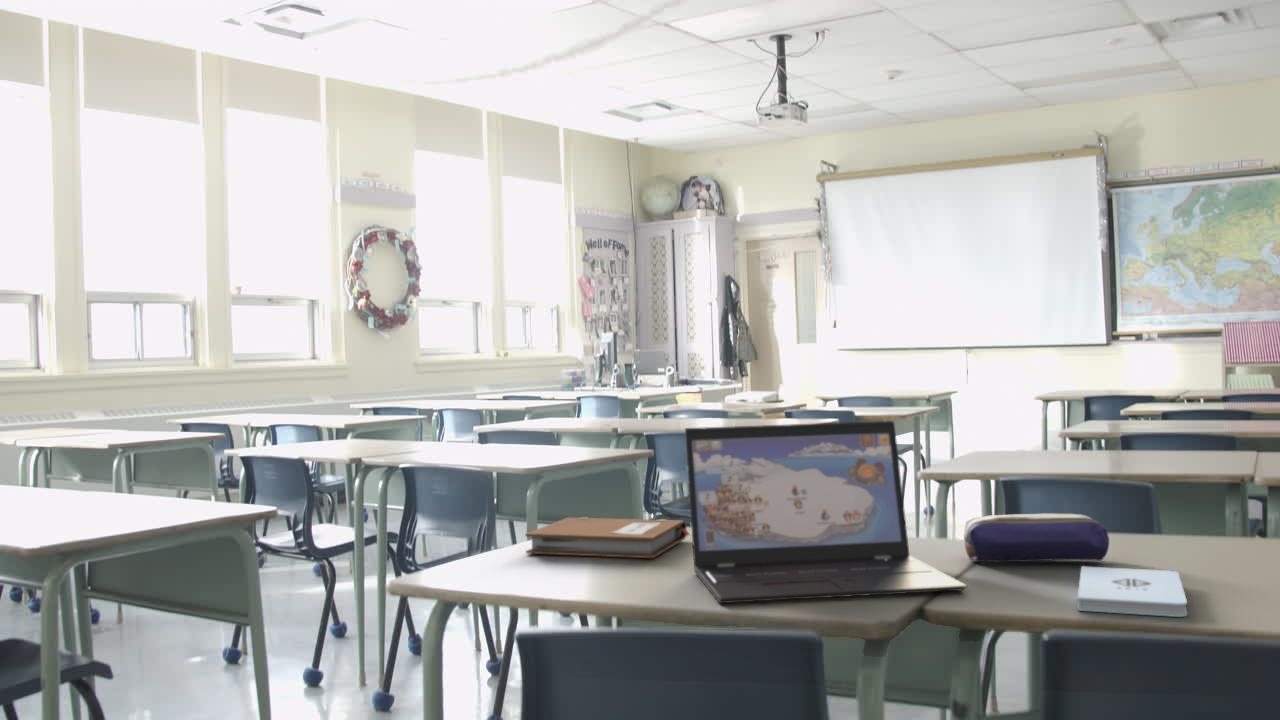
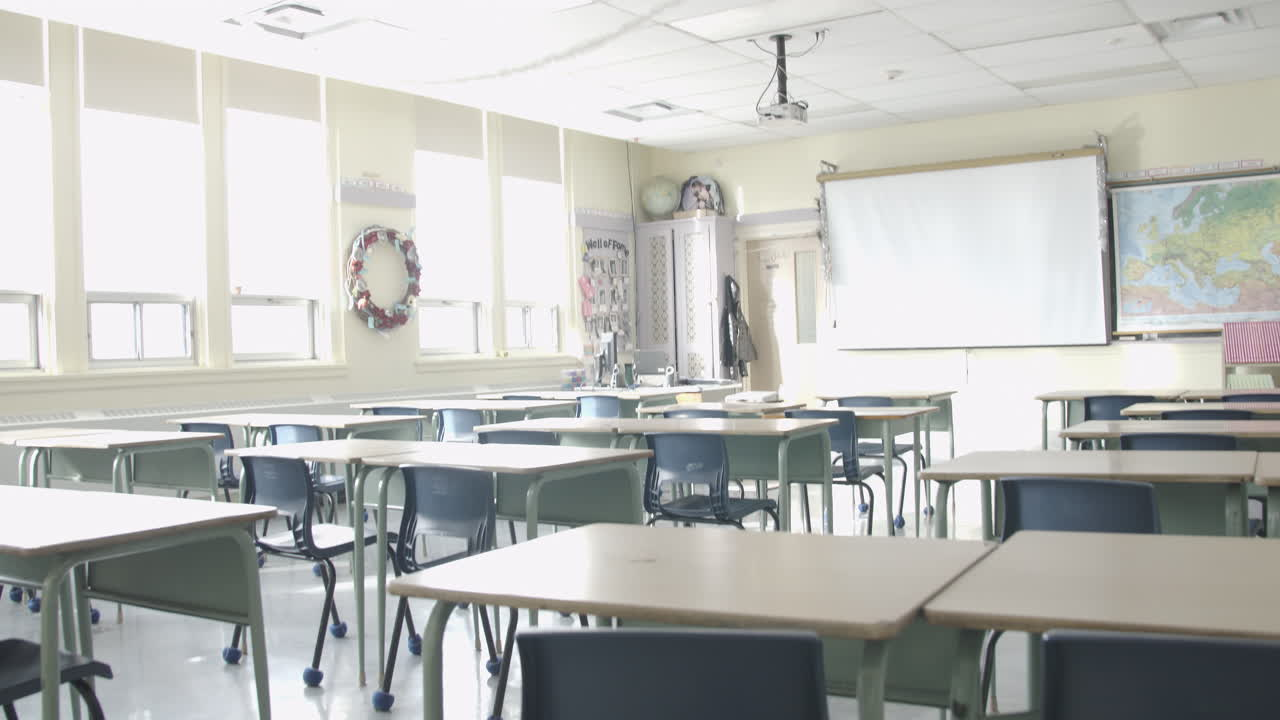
- notepad [1077,565,1188,618]
- pencil case [963,512,1110,563]
- notebook [524,516,691,559]
- laptop [684,420,968,604]
